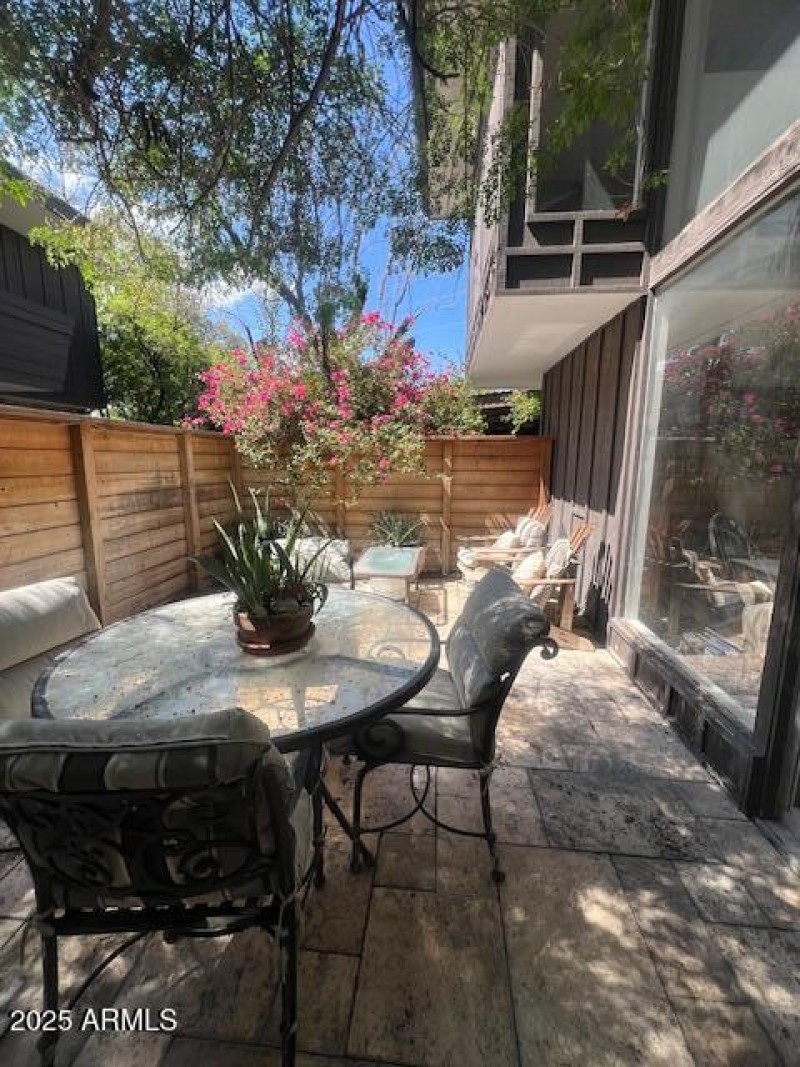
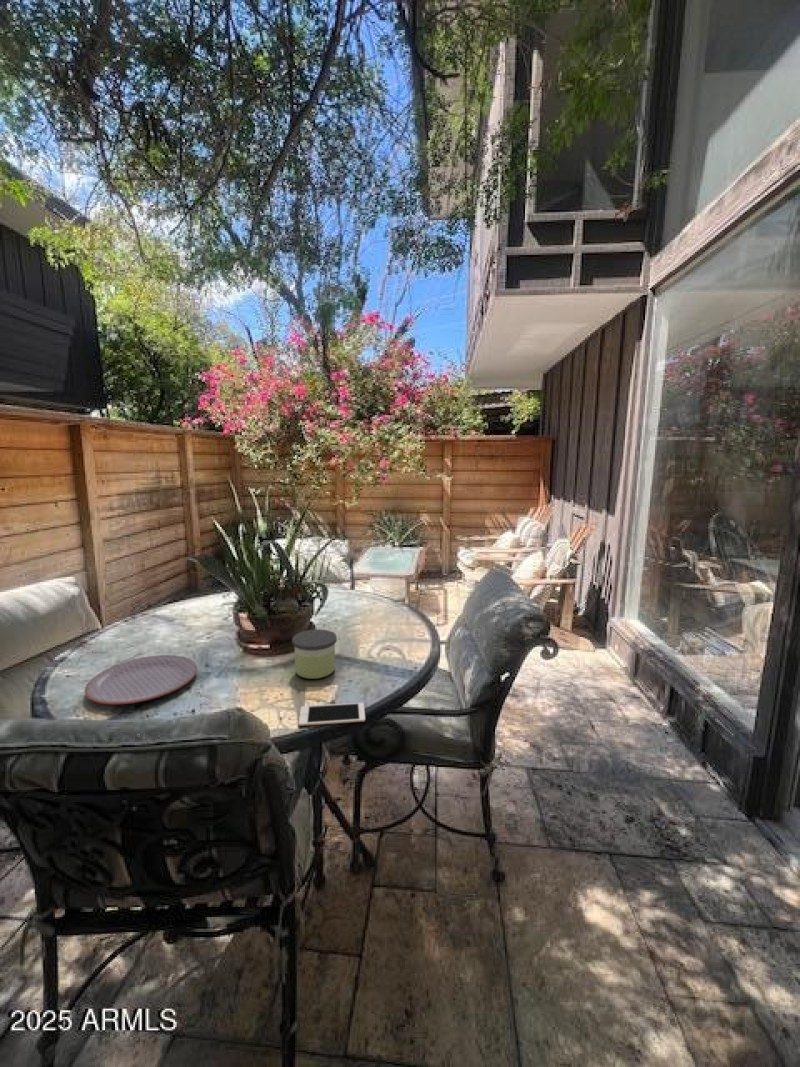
+ candle [291,628,338,680]
+ cell phone [298,702,366,727]
+ plate [84,654,198,706]
